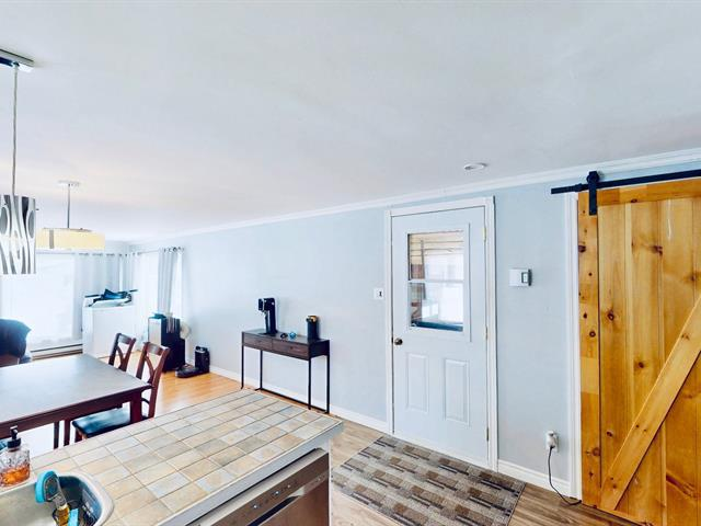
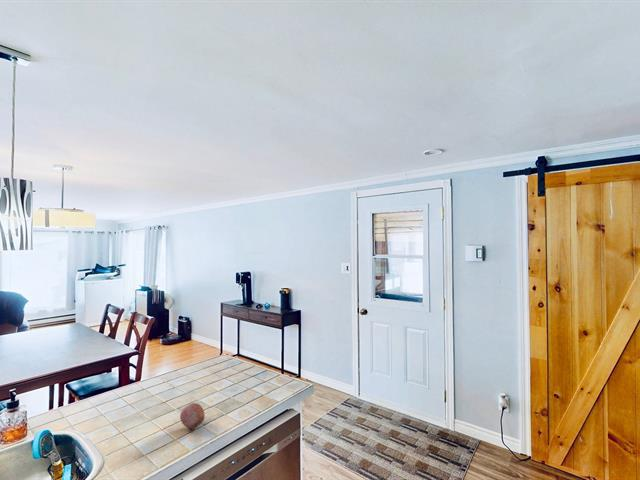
+ fruit [179,402,206,430]
